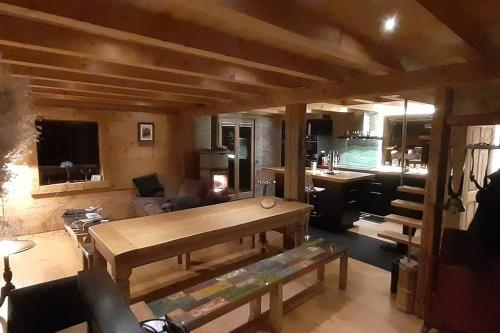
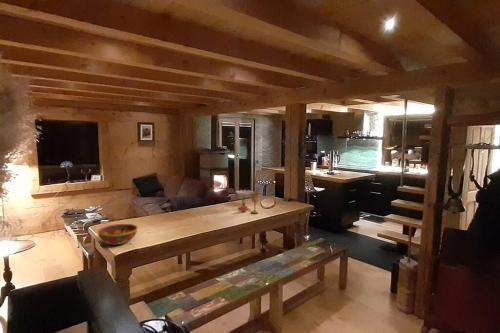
+ bowl [97,223,139,246]
+ goblet [235,189,260,214]
